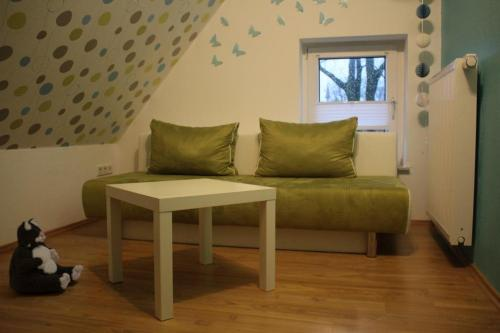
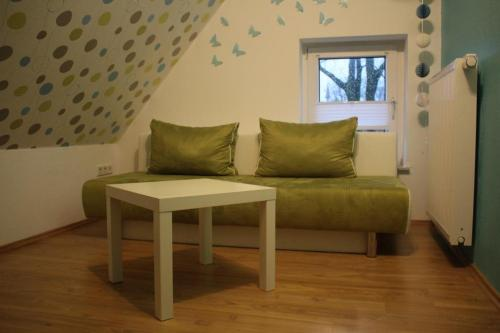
- plush toy [8,218,84,294]
